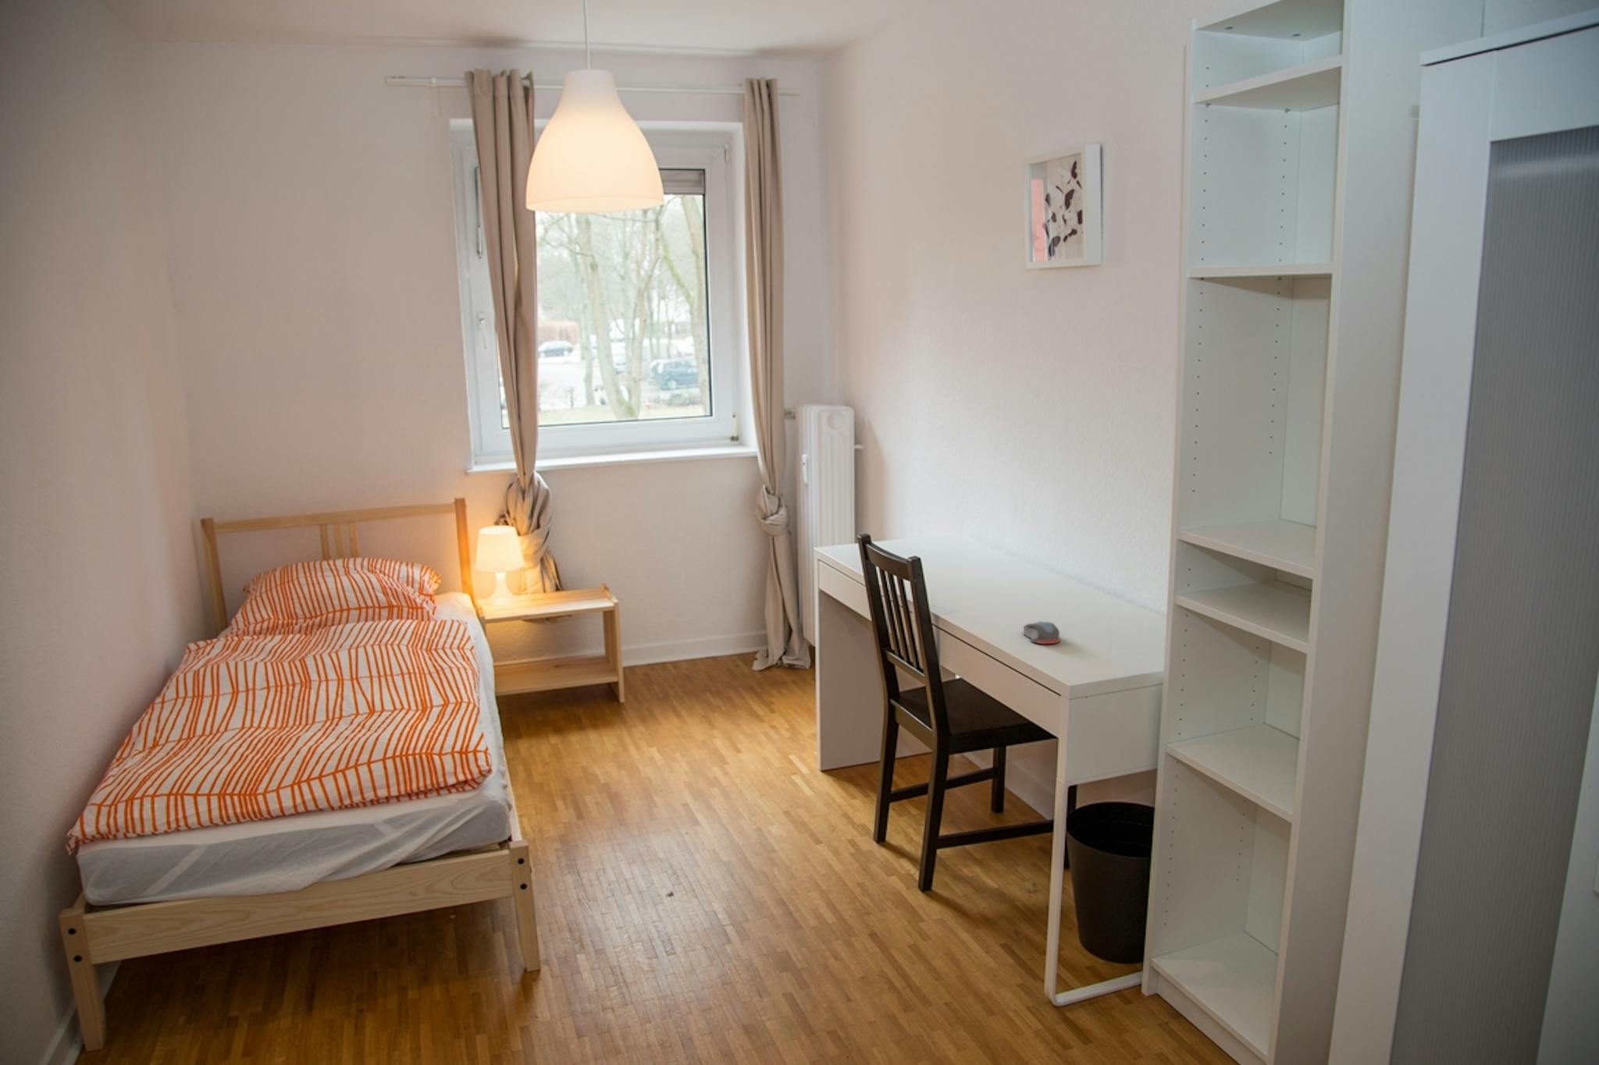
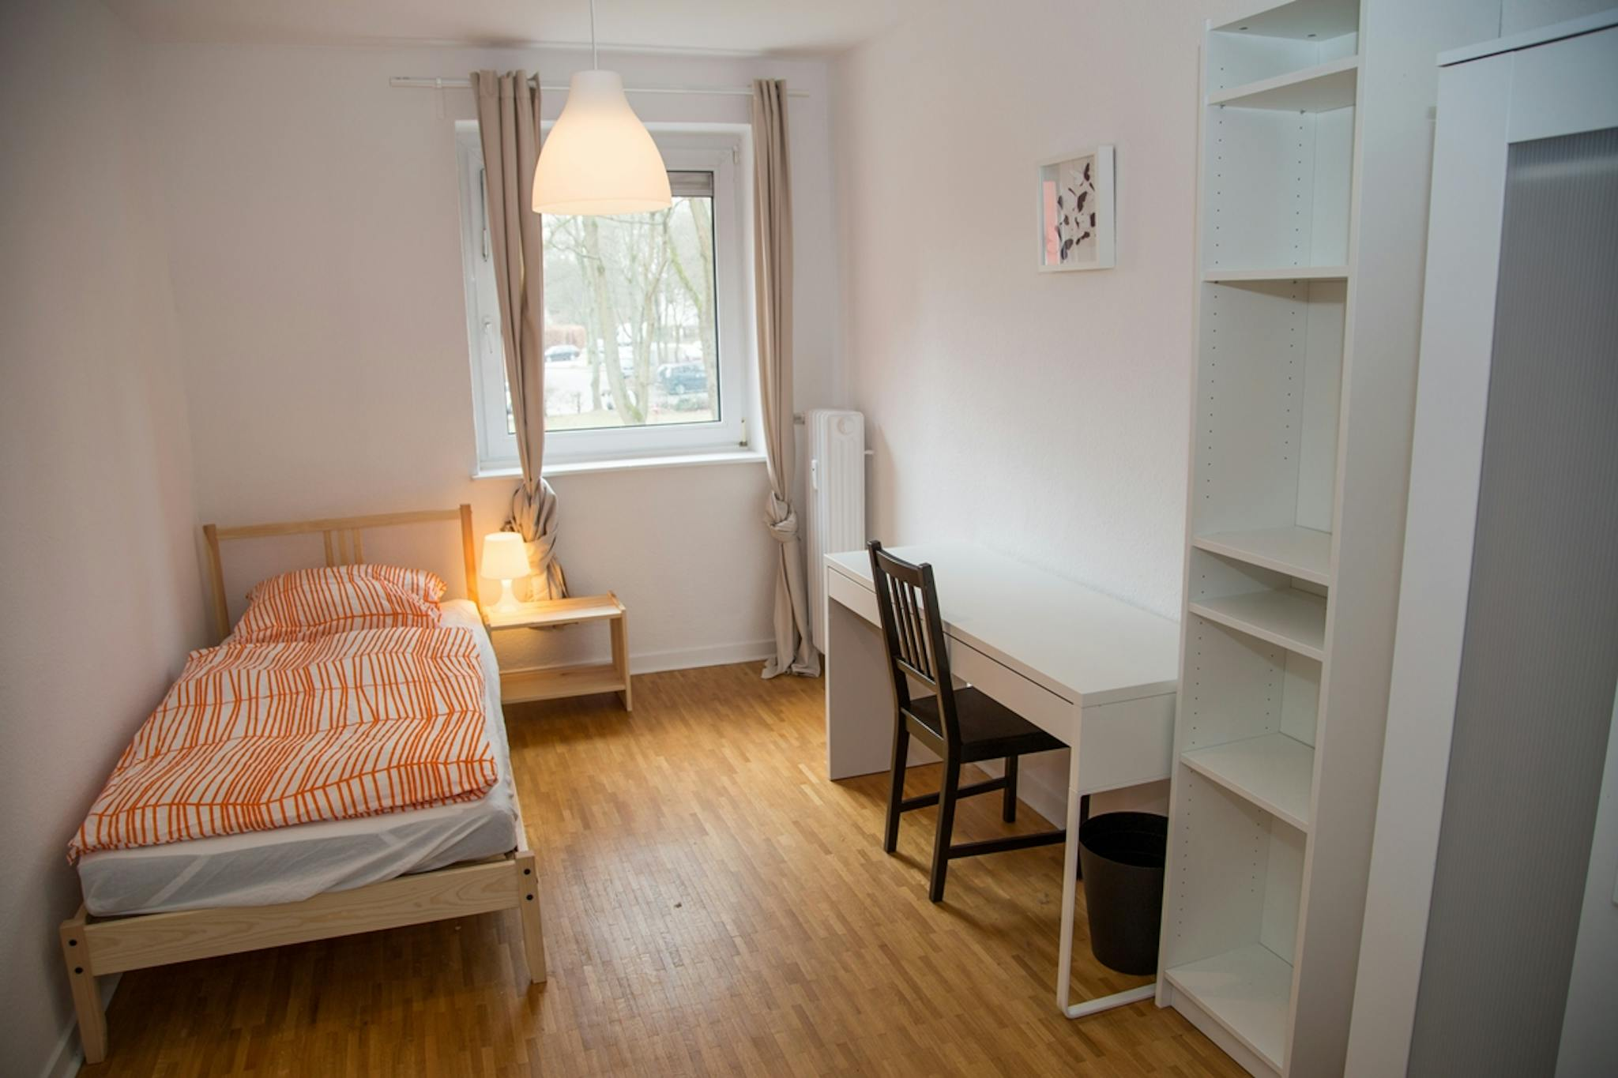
- computer mouse [1022,620,1062,644]
